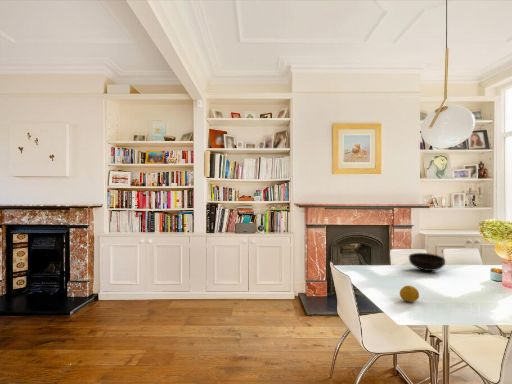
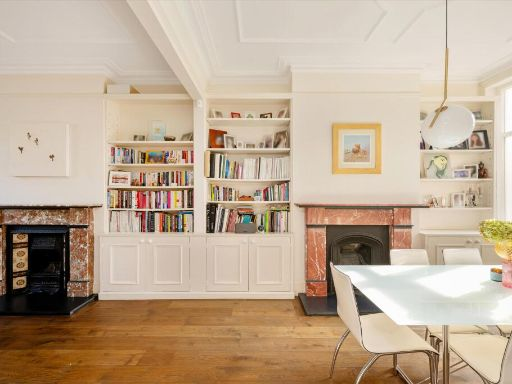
- fruit [399,285,420,303]
- bowl [408,252,446,272]
